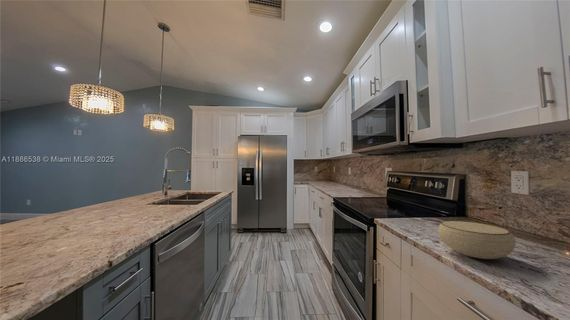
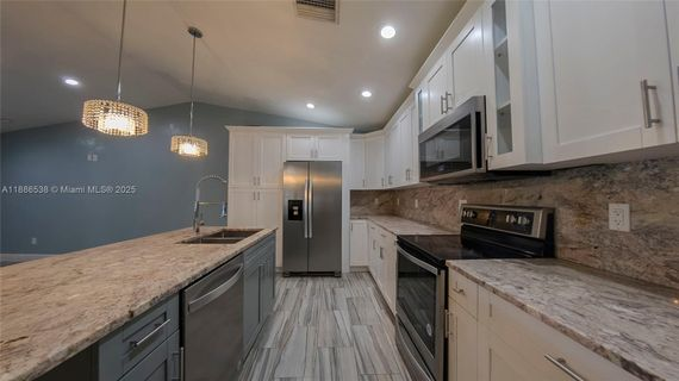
- bowl [437,220,517,260]
